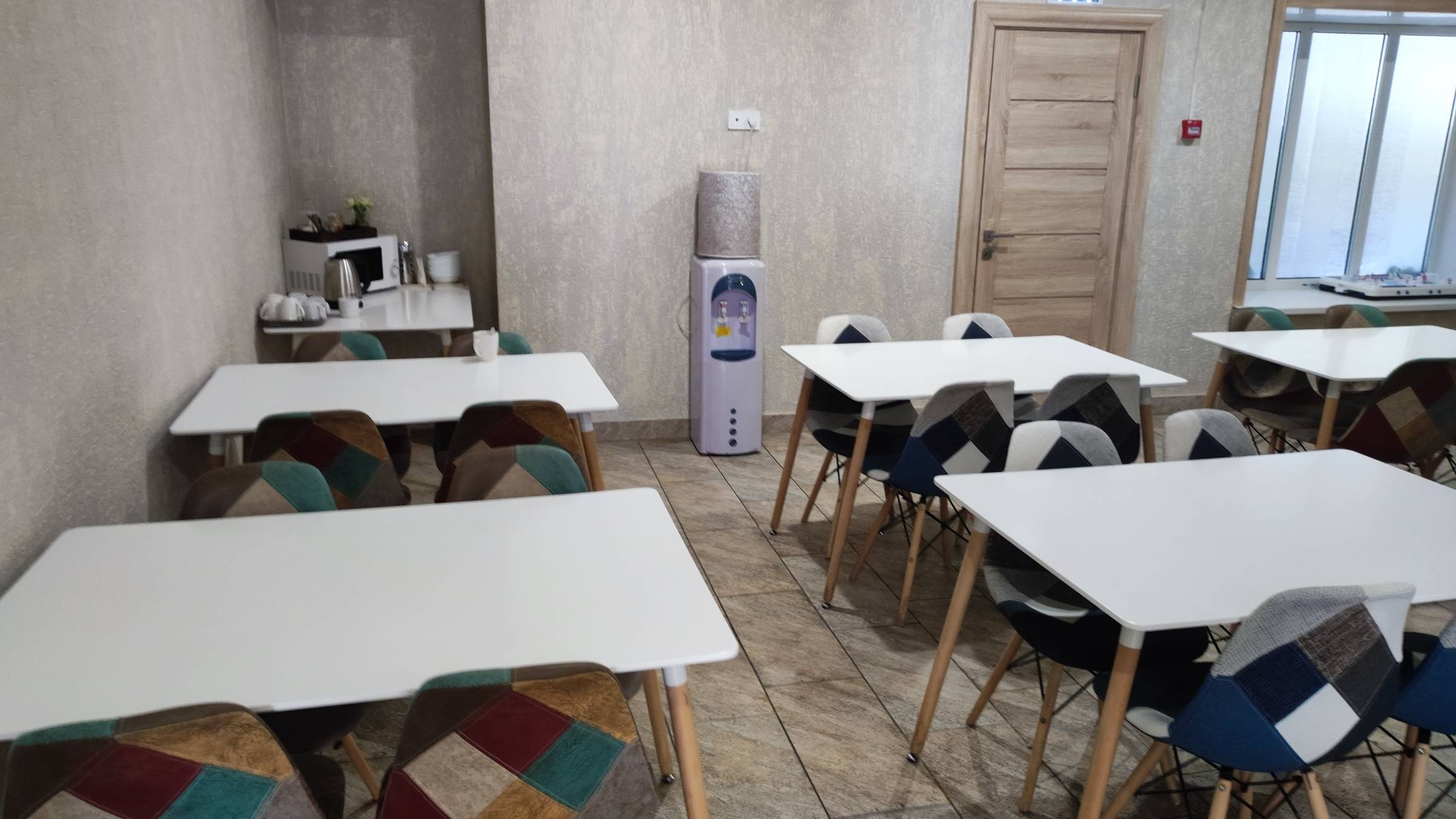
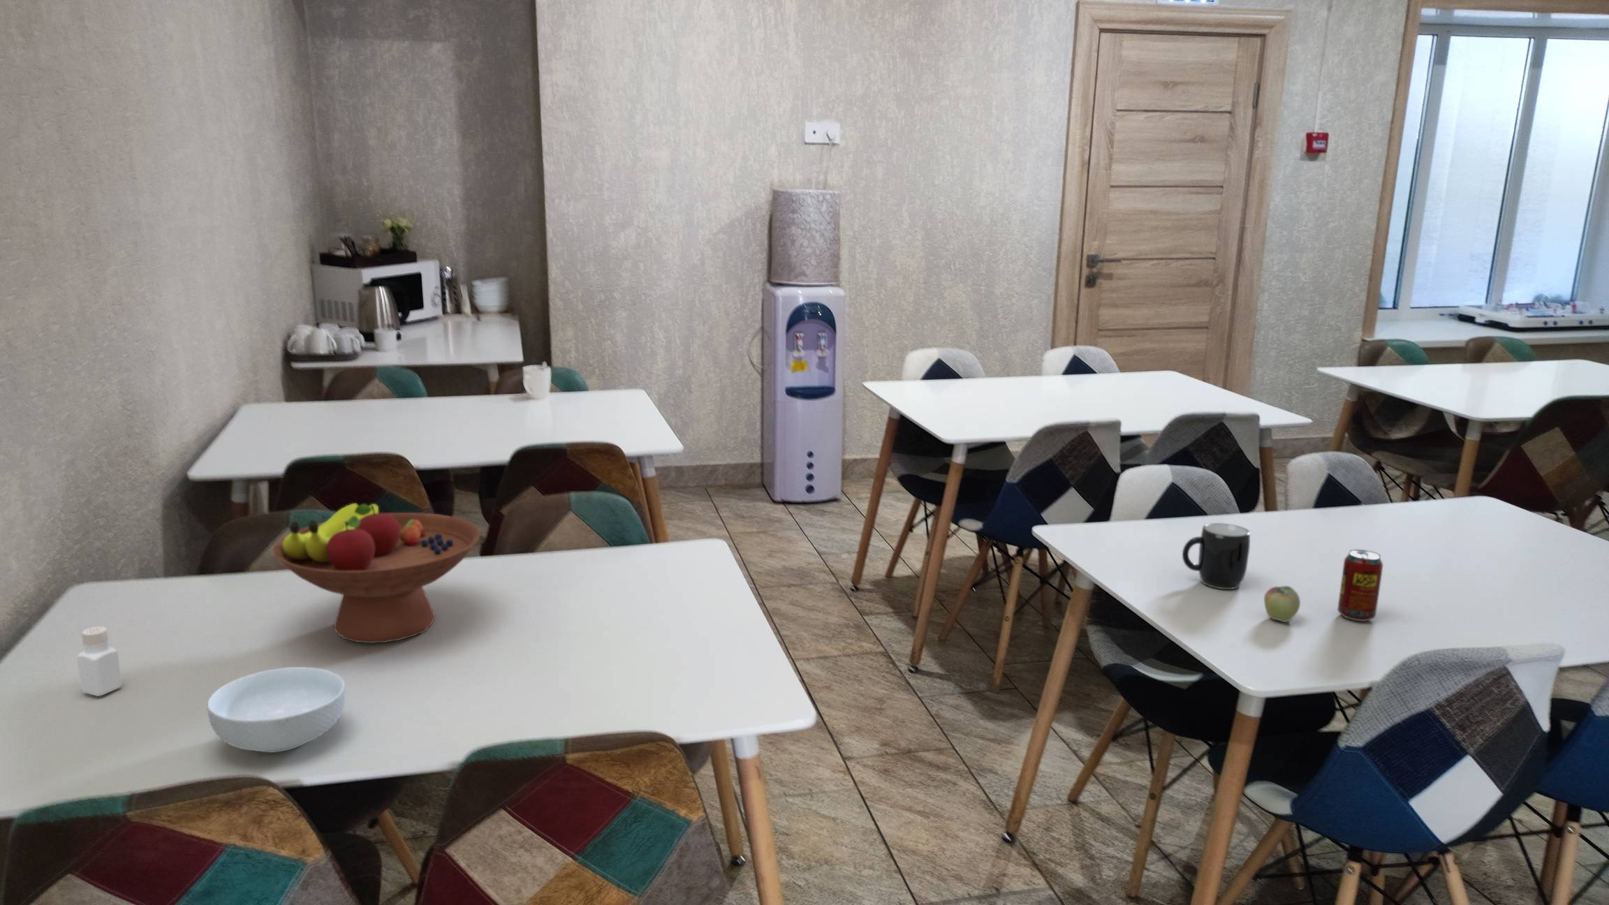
+ apple [1263,586,1301,623]
+ mug [1181,523,1251,590]
+ cereal bowl [207,666,346,754]
+ fruit bowl [272,502,481,644]
+ beverage can [1337,549,1384,622]
+ pepper shaker [76,625,123,697]
